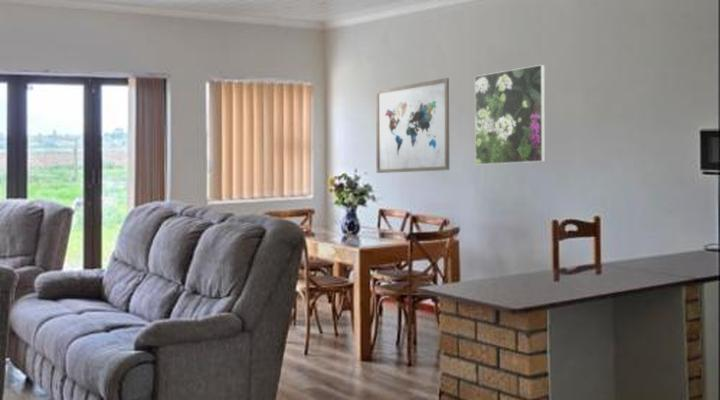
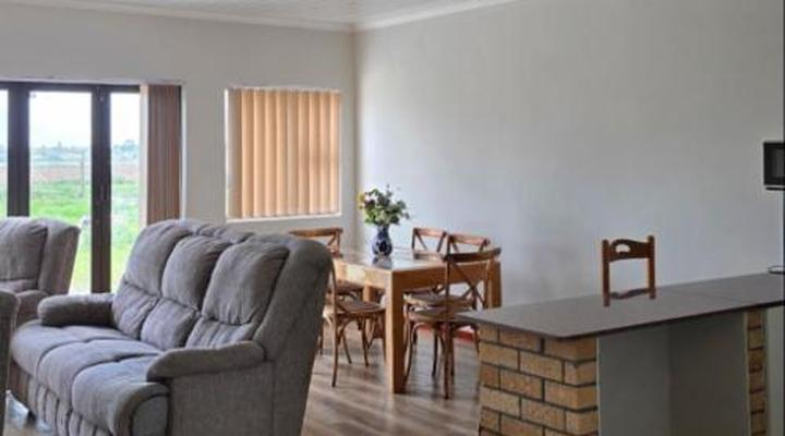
- wall art [375,77,450,174]
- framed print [474,64,546,166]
